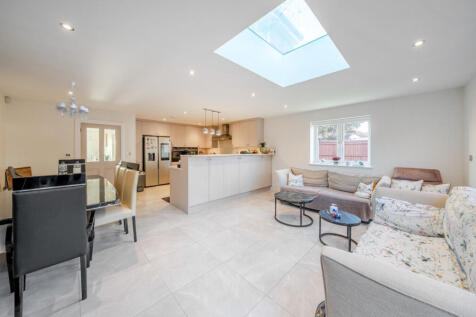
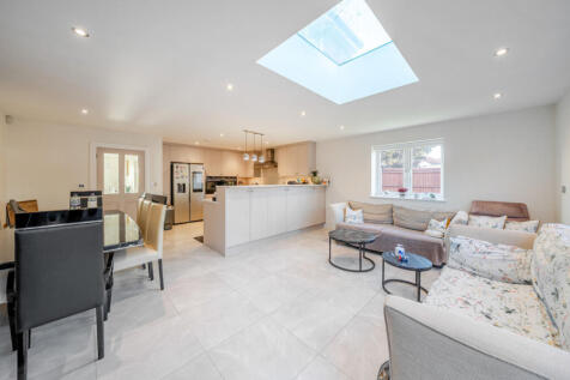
- chandelier [54,81,90,120]
